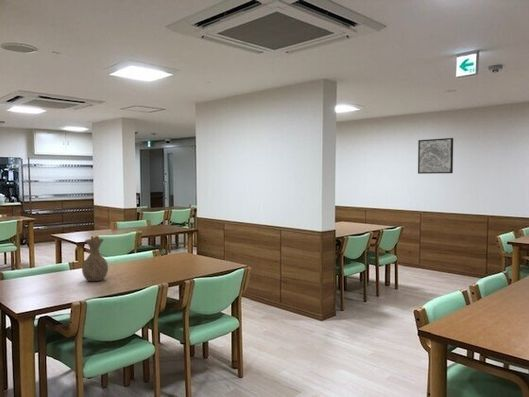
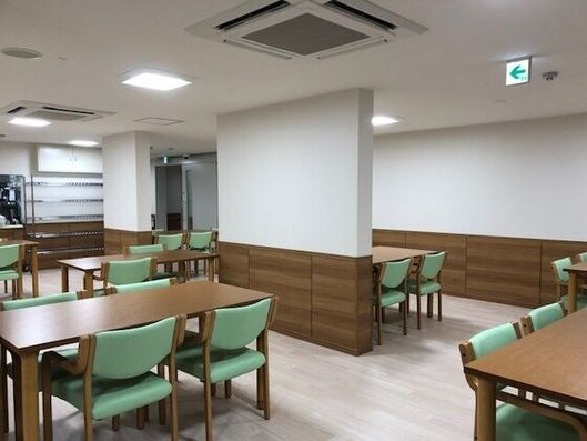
- wall art [417,137,454,175]
- vase [81,238,109,282]
